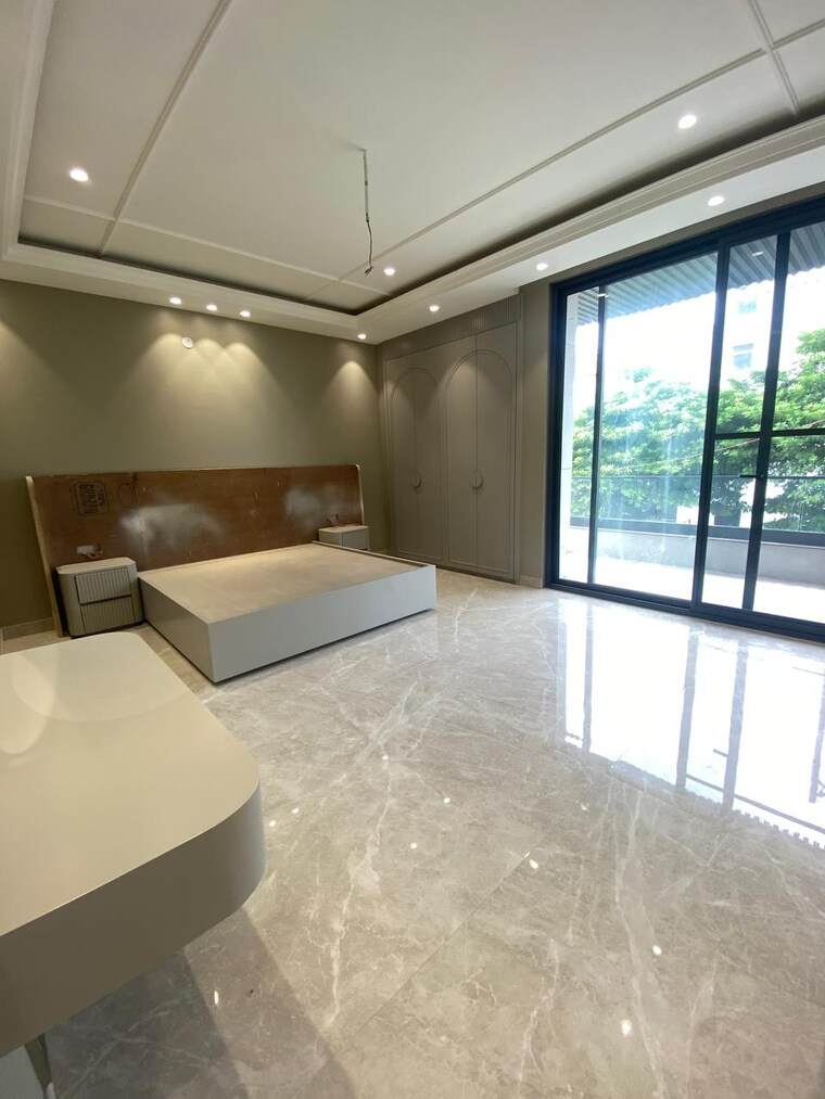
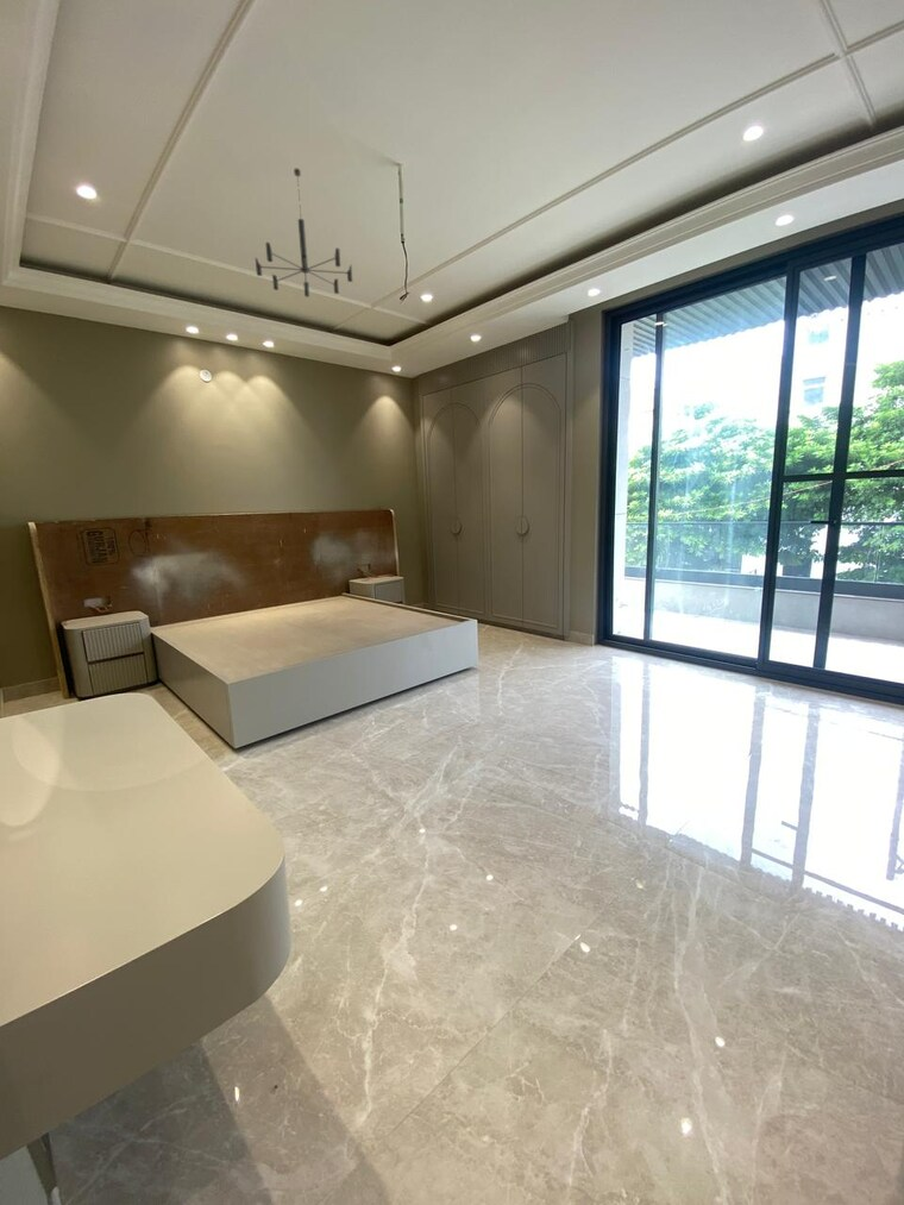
+ chandelier [255,168,353,299]
